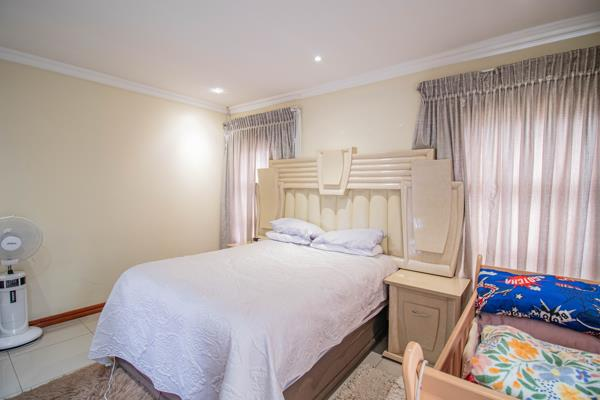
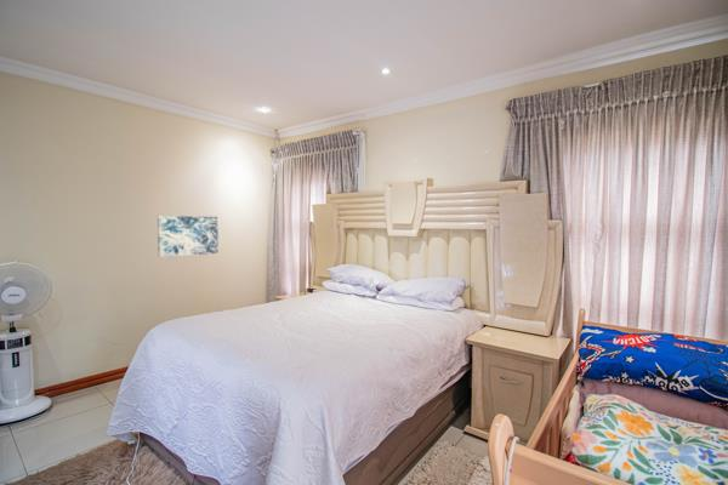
+ wall art [157,215,220,258]
